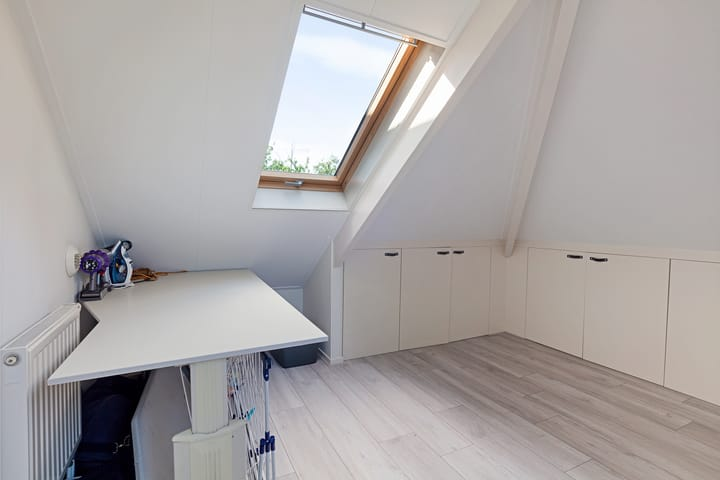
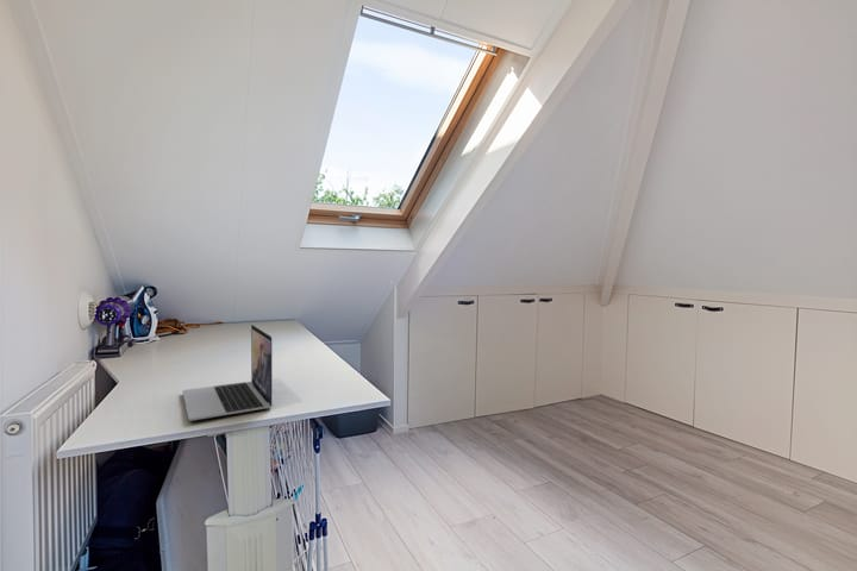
+ laptop [181,324,274,422]
